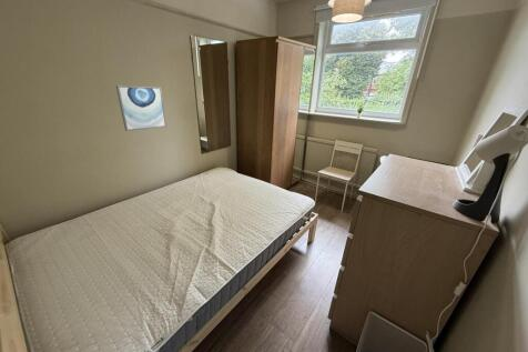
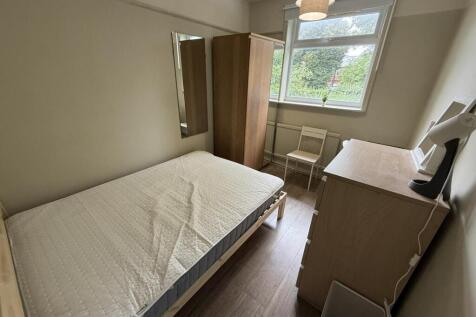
- wall art [115,84,167,132]
